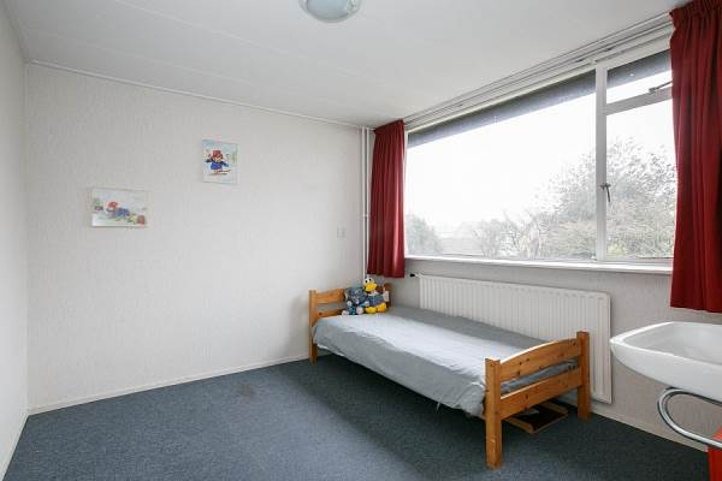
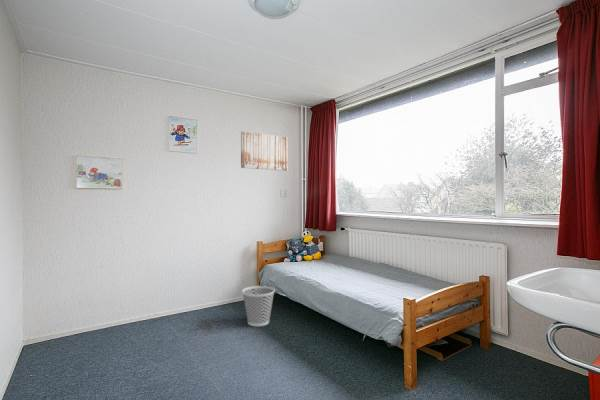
+ wastebasket [241,285,276,327]
+ wall art [240,130,289,172]
